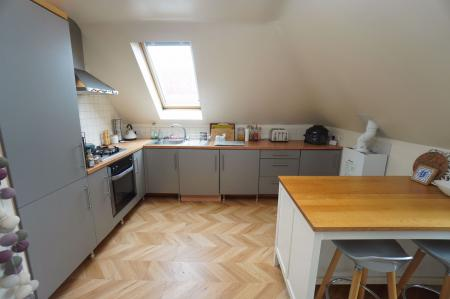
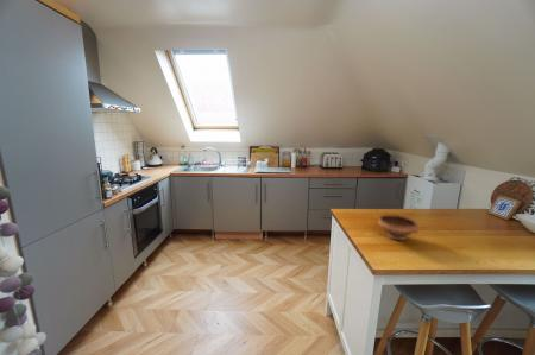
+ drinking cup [377,214,420,241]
